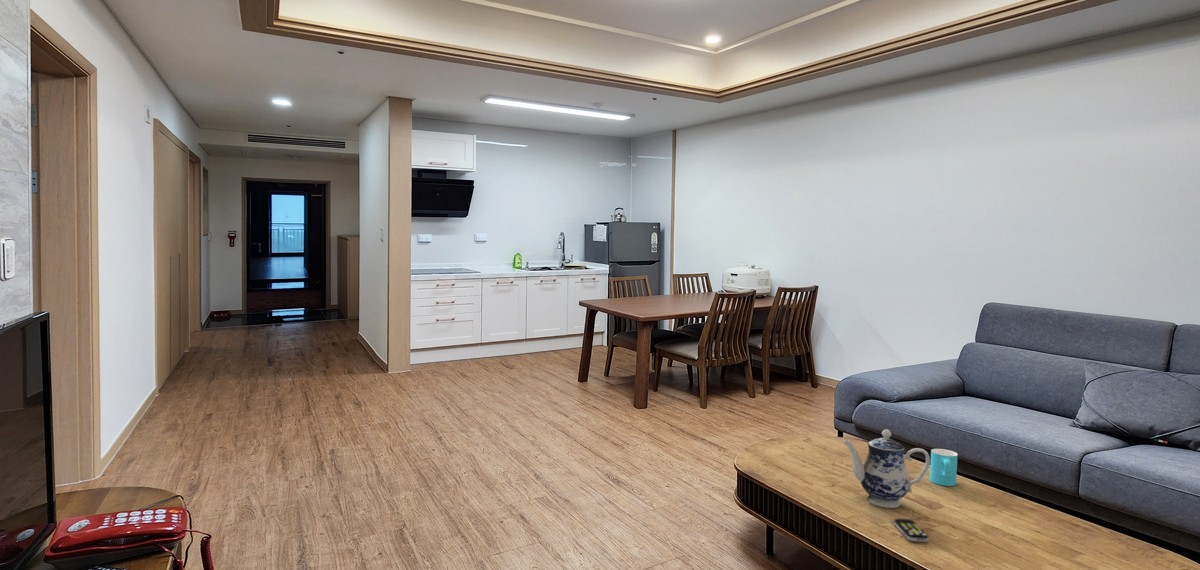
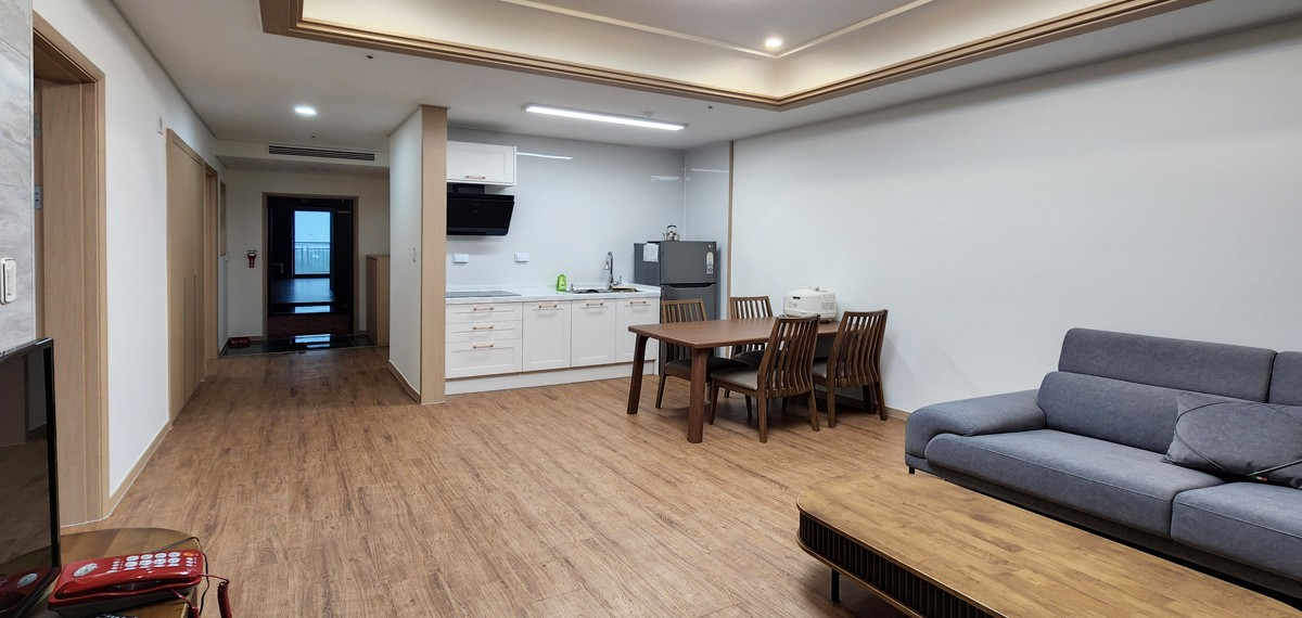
- teapot [842,429,931,509]
- cup [929,448,958,487]
- remote control [893,518,929,543]
